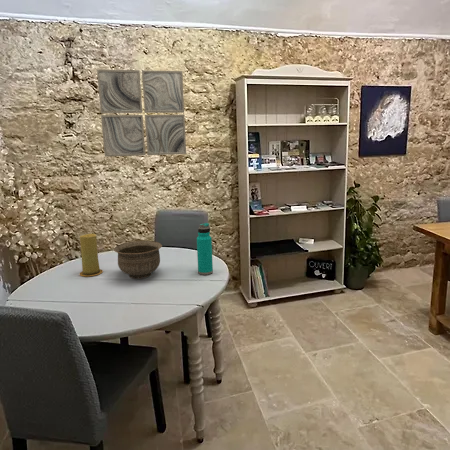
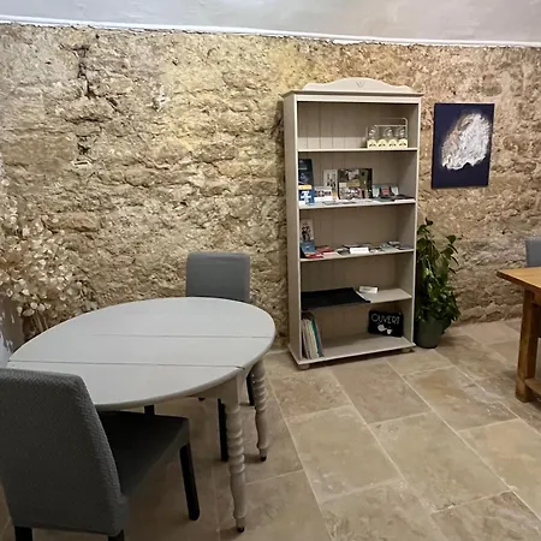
- water bottle [196,222,214,276]
- candle [79,233,104,277]
- bowl [113,240,163,280]
- wall art [96,69,187,158]
